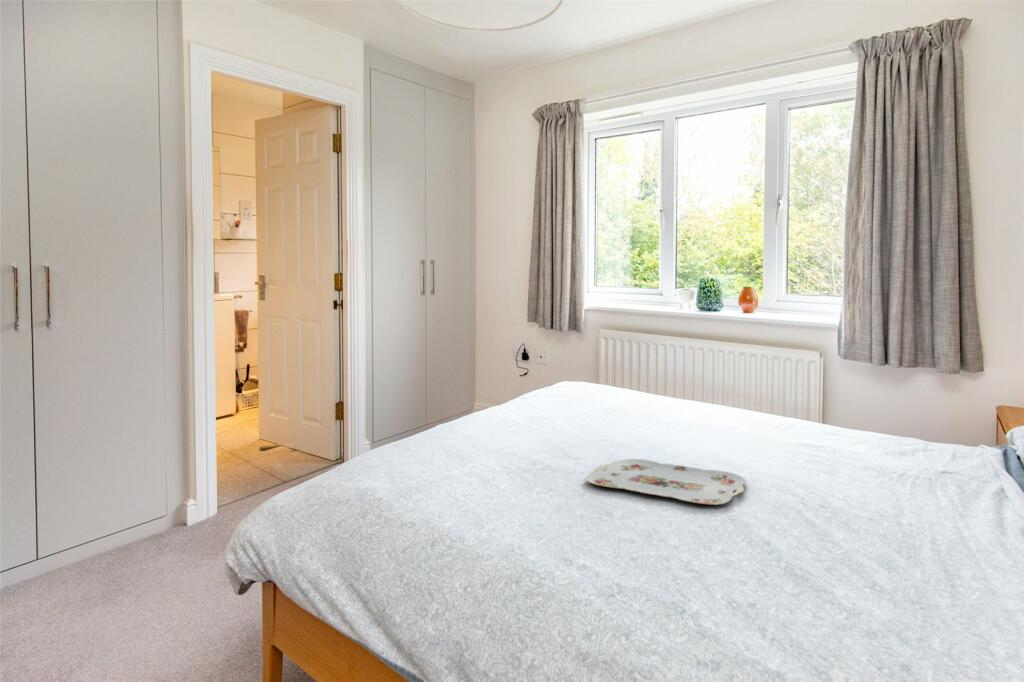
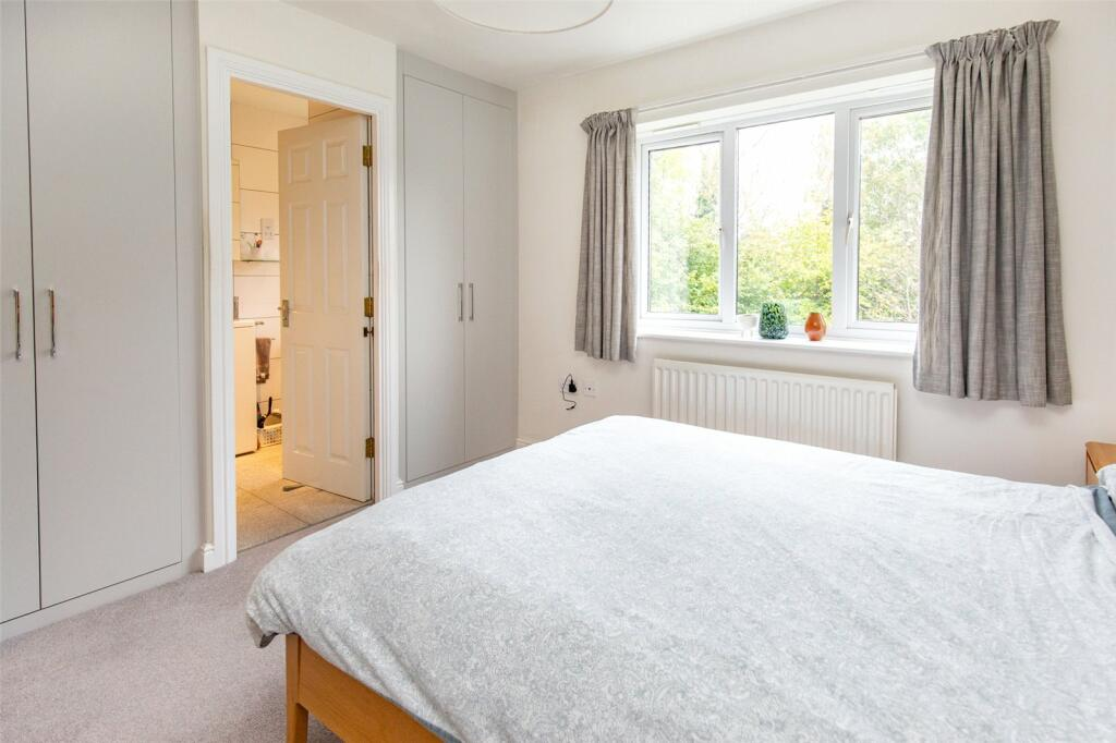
- serving tray [584,458,747,506]
